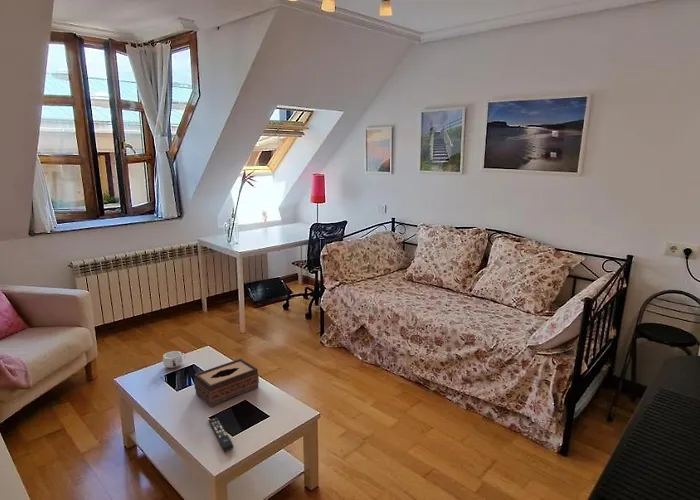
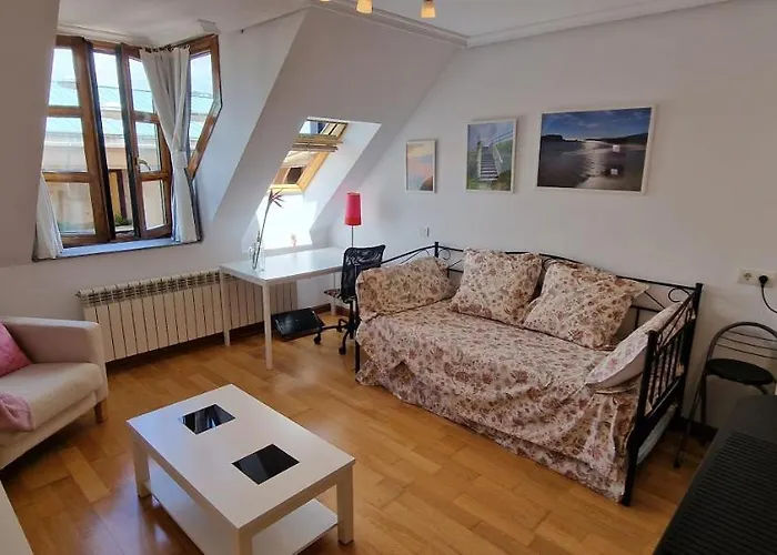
- tissue box [193,358,260,407]
- remote control [207,416,235,452]
- mug [162,350,186,369]
